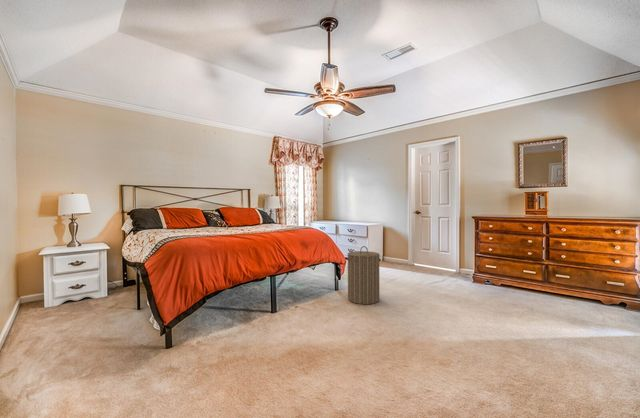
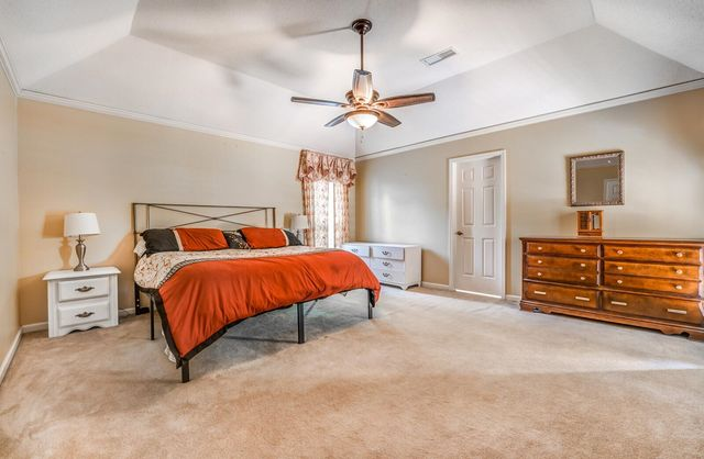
- laundry hamper [347,245,381,305]
